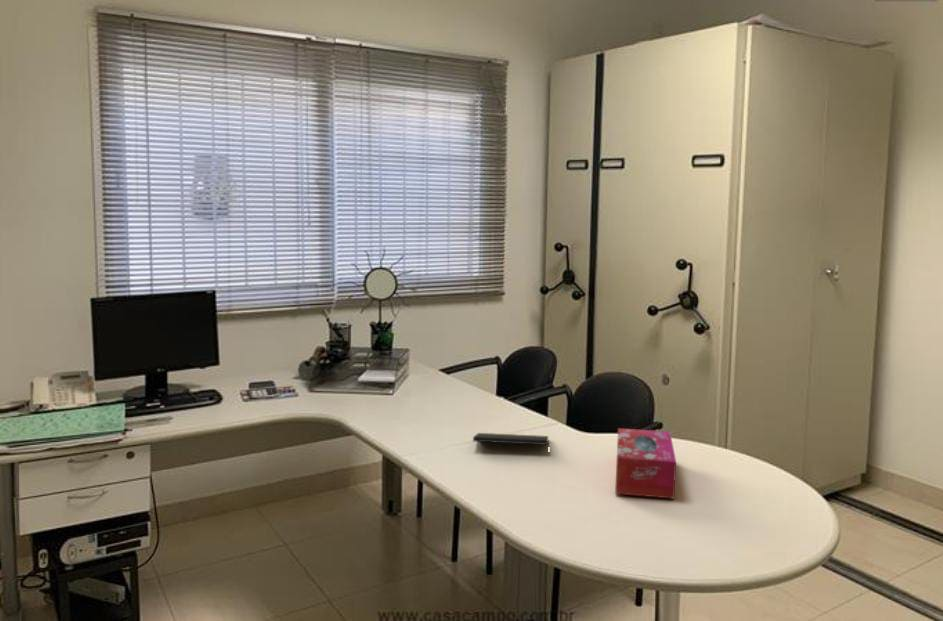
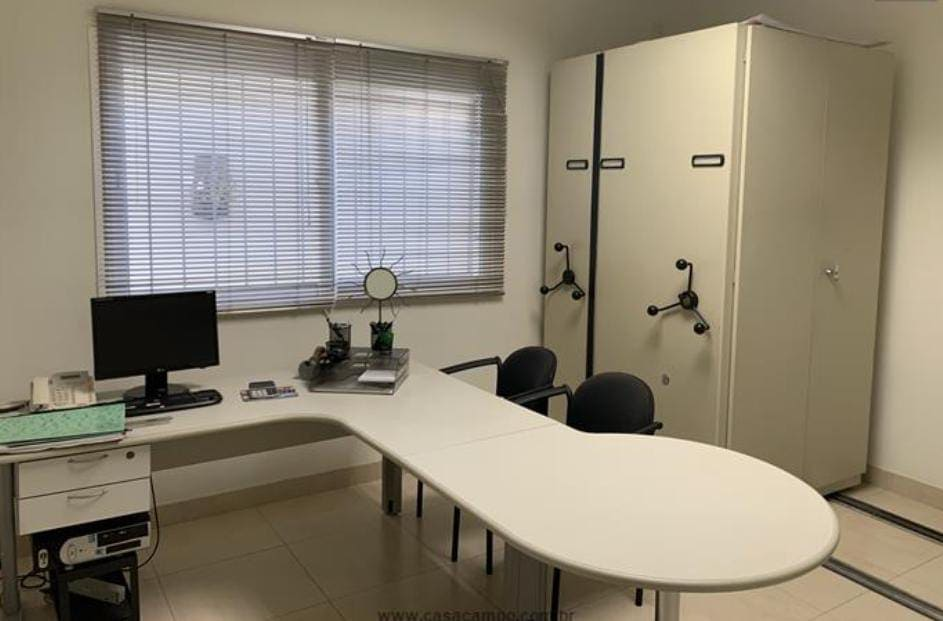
- tissue box [614,427,677,500]
- notepad [472,432,551,456]
